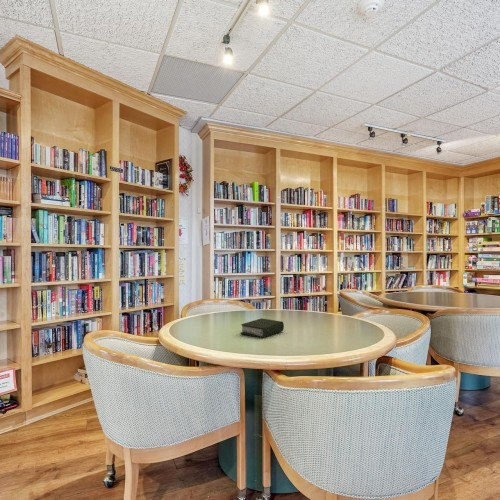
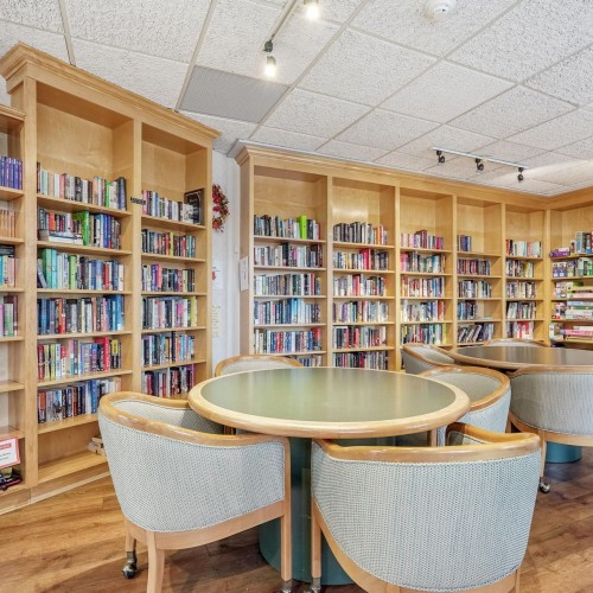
- book [239,318,285,339]
